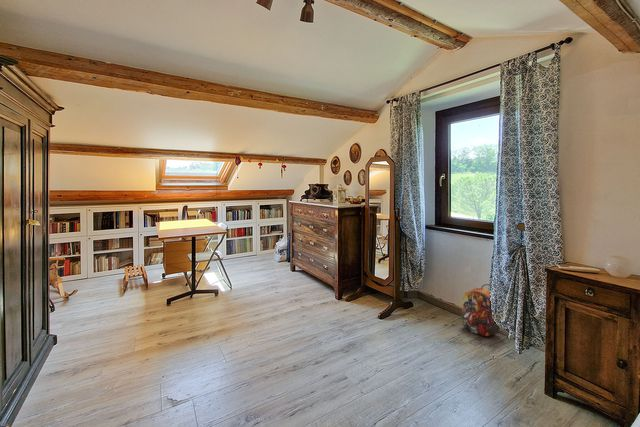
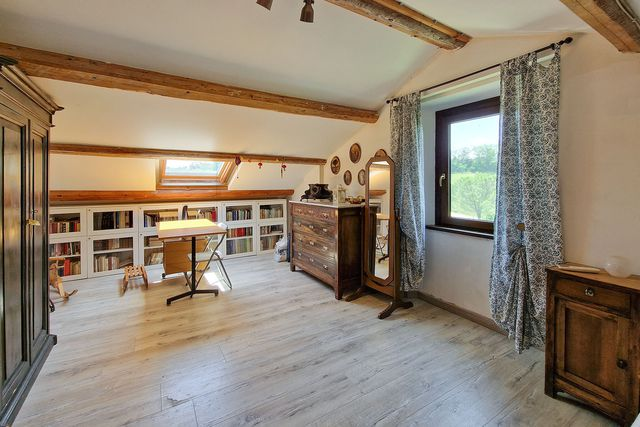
- backpack [460,283,501,337]
